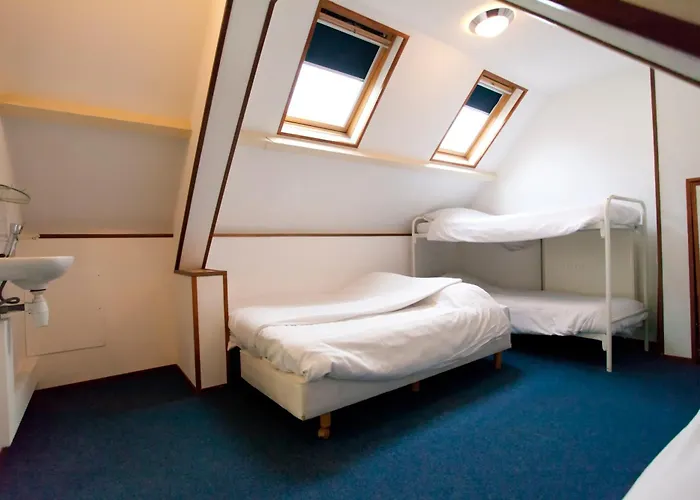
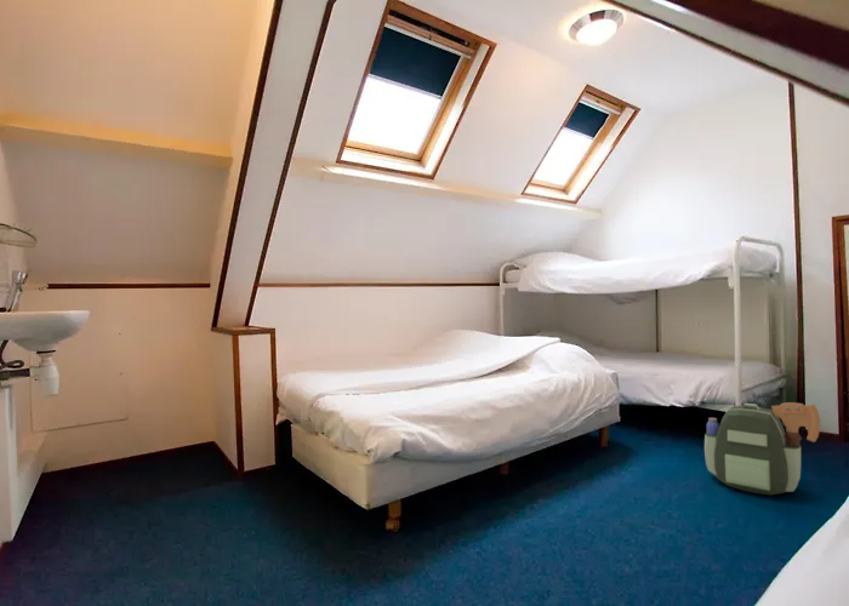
+ backpack [703,401,821,496]
